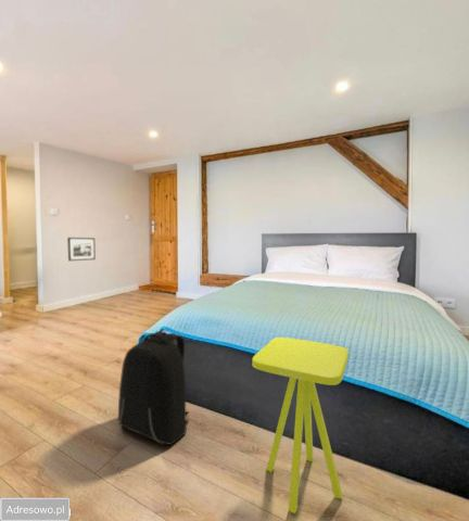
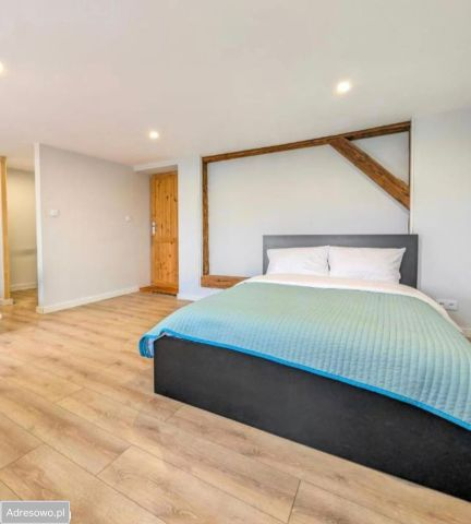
- backpack [117,330,190,446]
- side table [251,336,350,514]
- picture frame [66,237,97,262]
